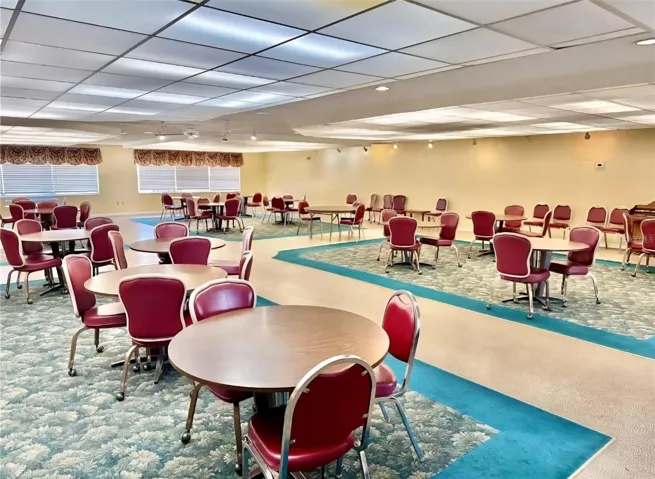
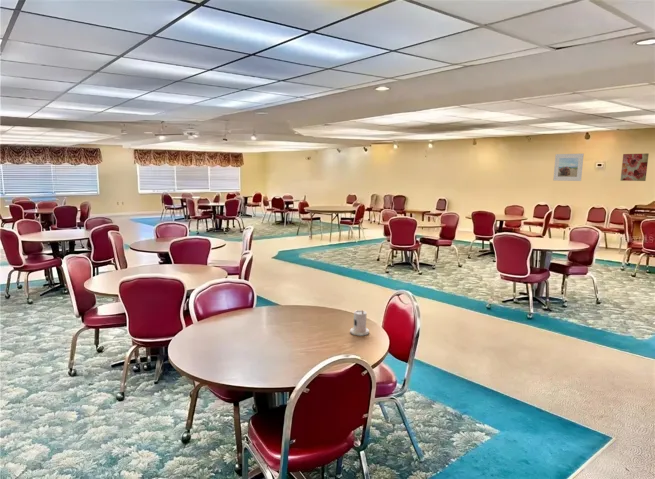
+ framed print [552,153,585,182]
+ wall art [619,152,650,182]
+ candle [349,309,370,337]
